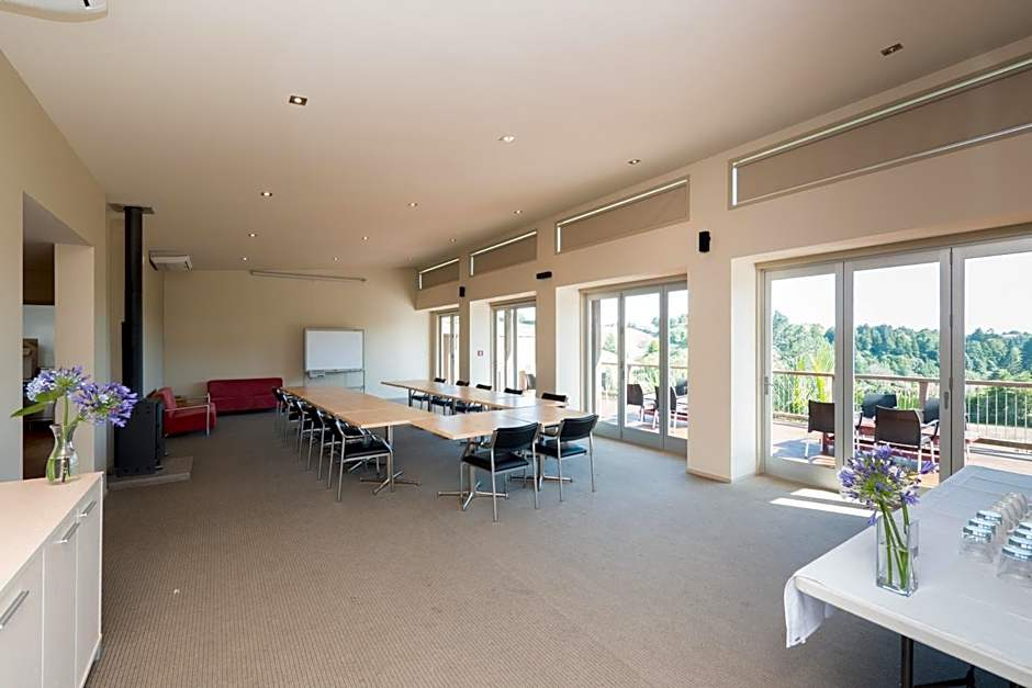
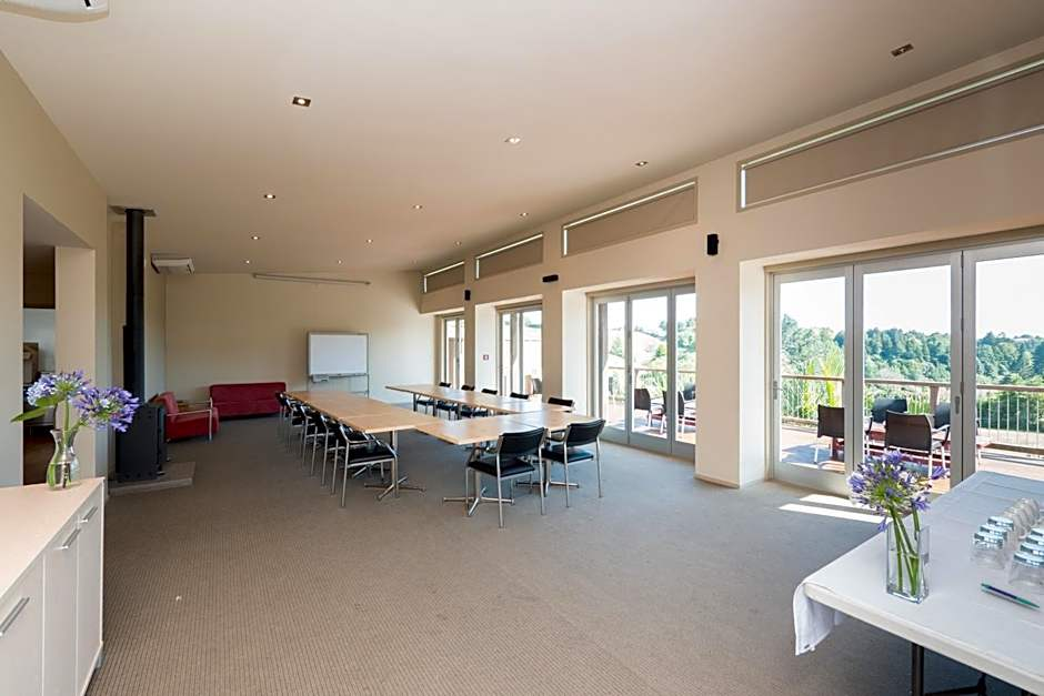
+ pen [980,582,1042,609]
